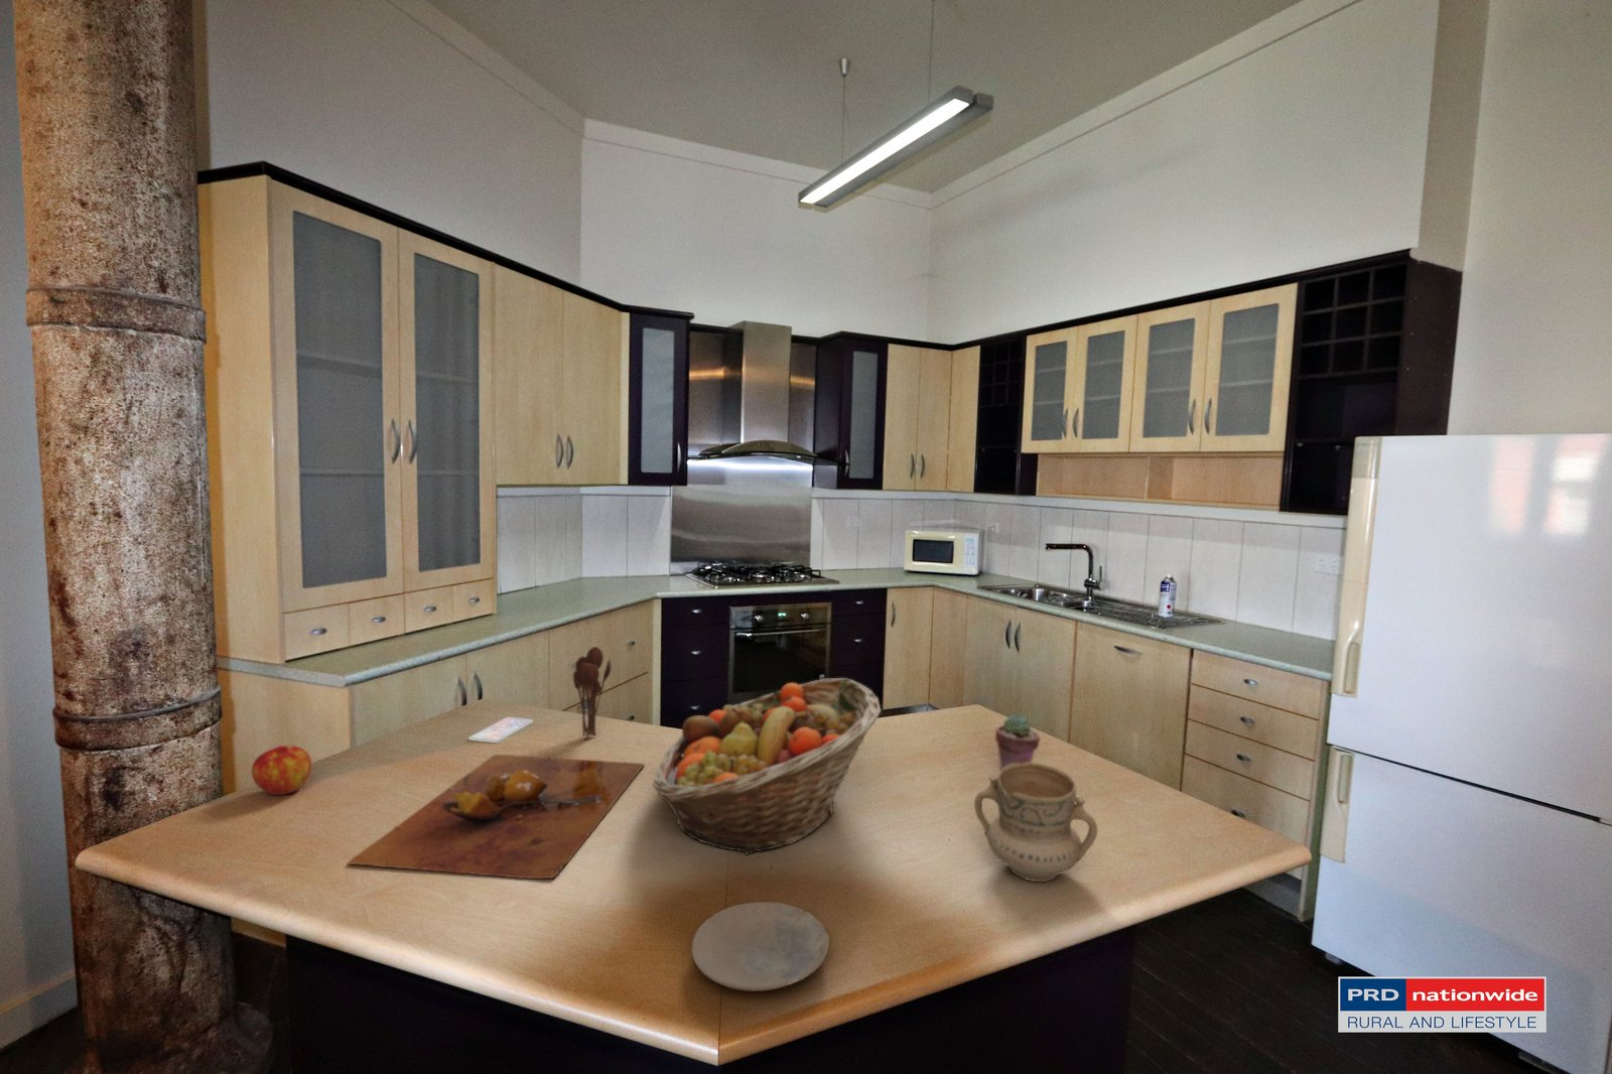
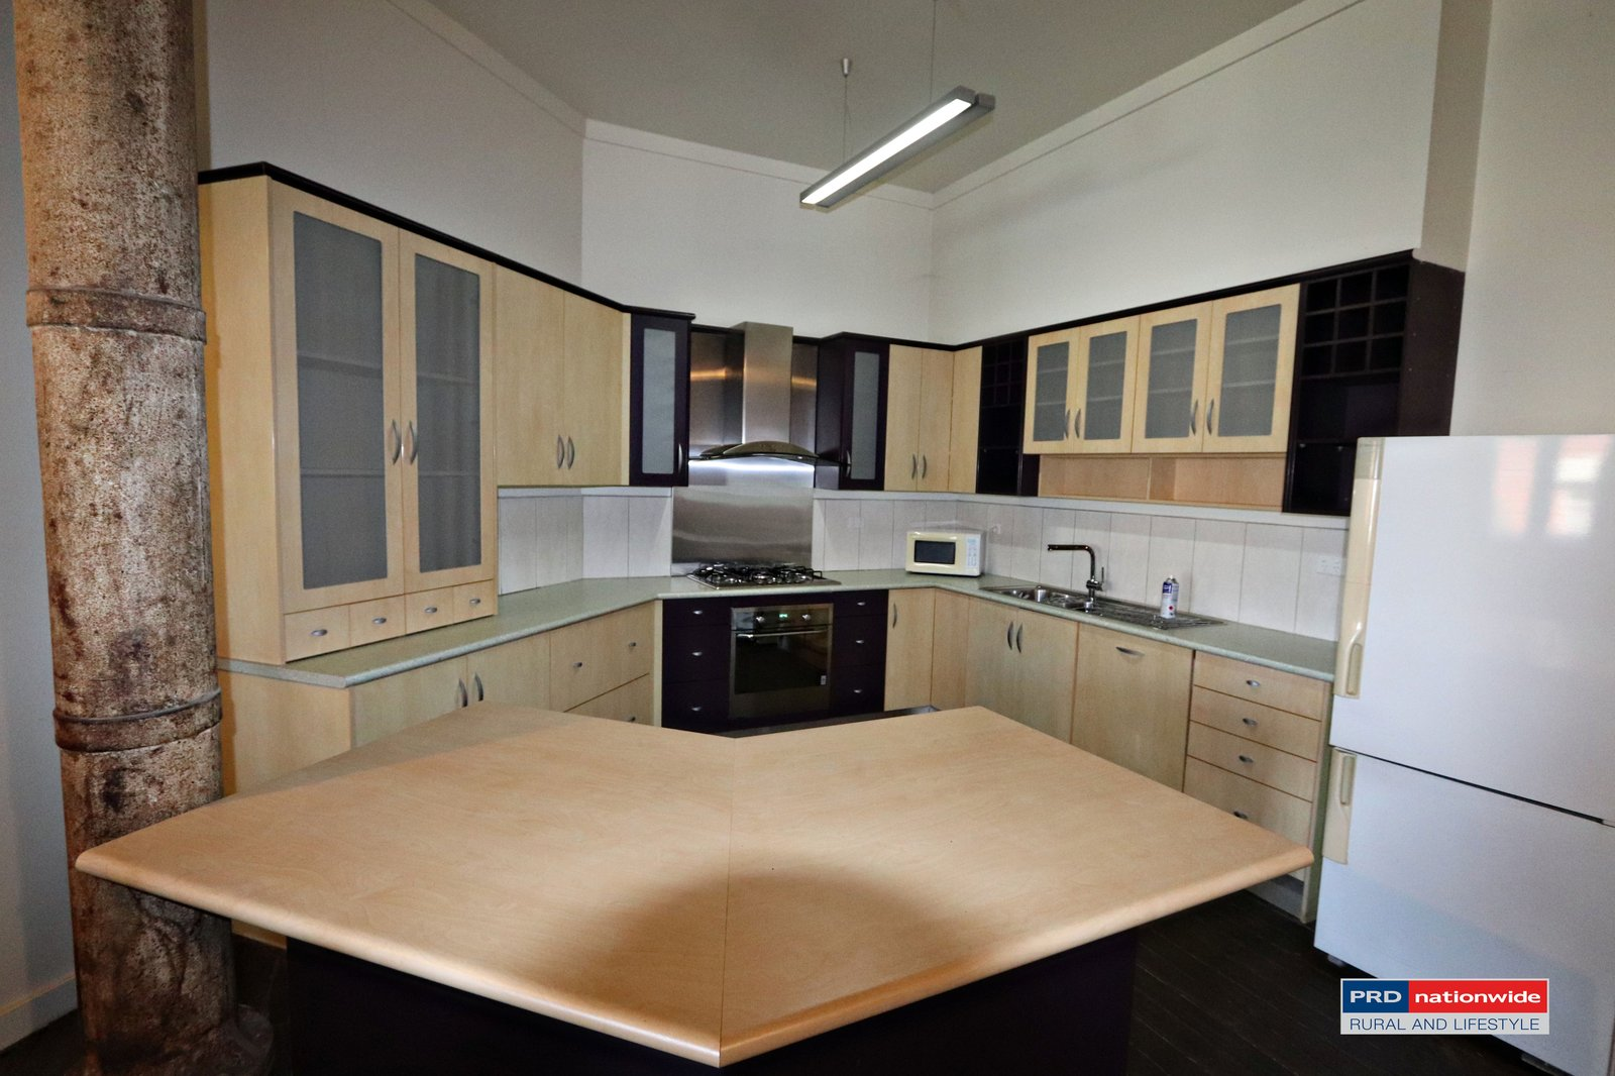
- fruit basket [652,677,882,856]
- mug [973,761,1098,882]
- cutting board [346,754,646,880]
- smartphone [469,717,535,743]
- utensil holder [572,646,612,738]
- apple [250,744,313,796]
- plate [692,900,831,992]
- potted succulent [995,713,1040,771]
